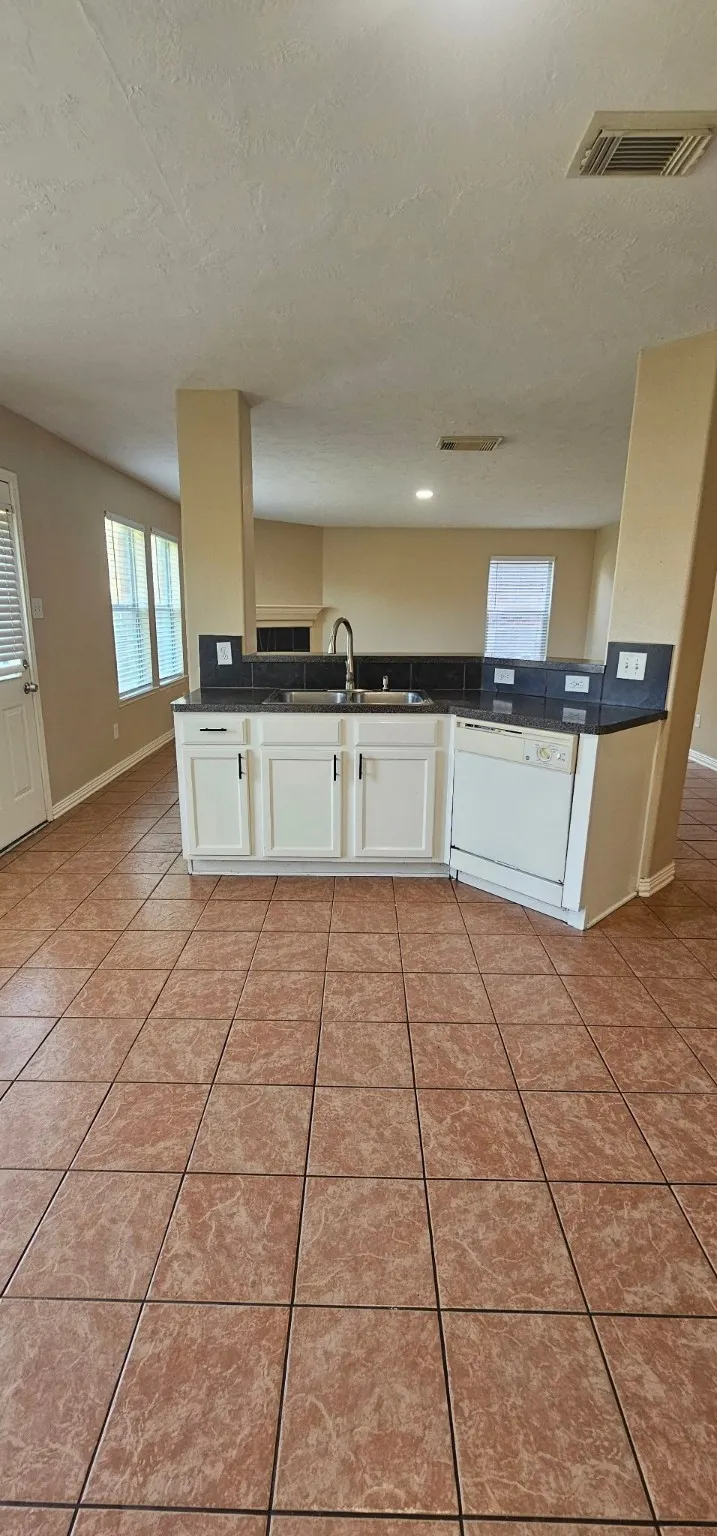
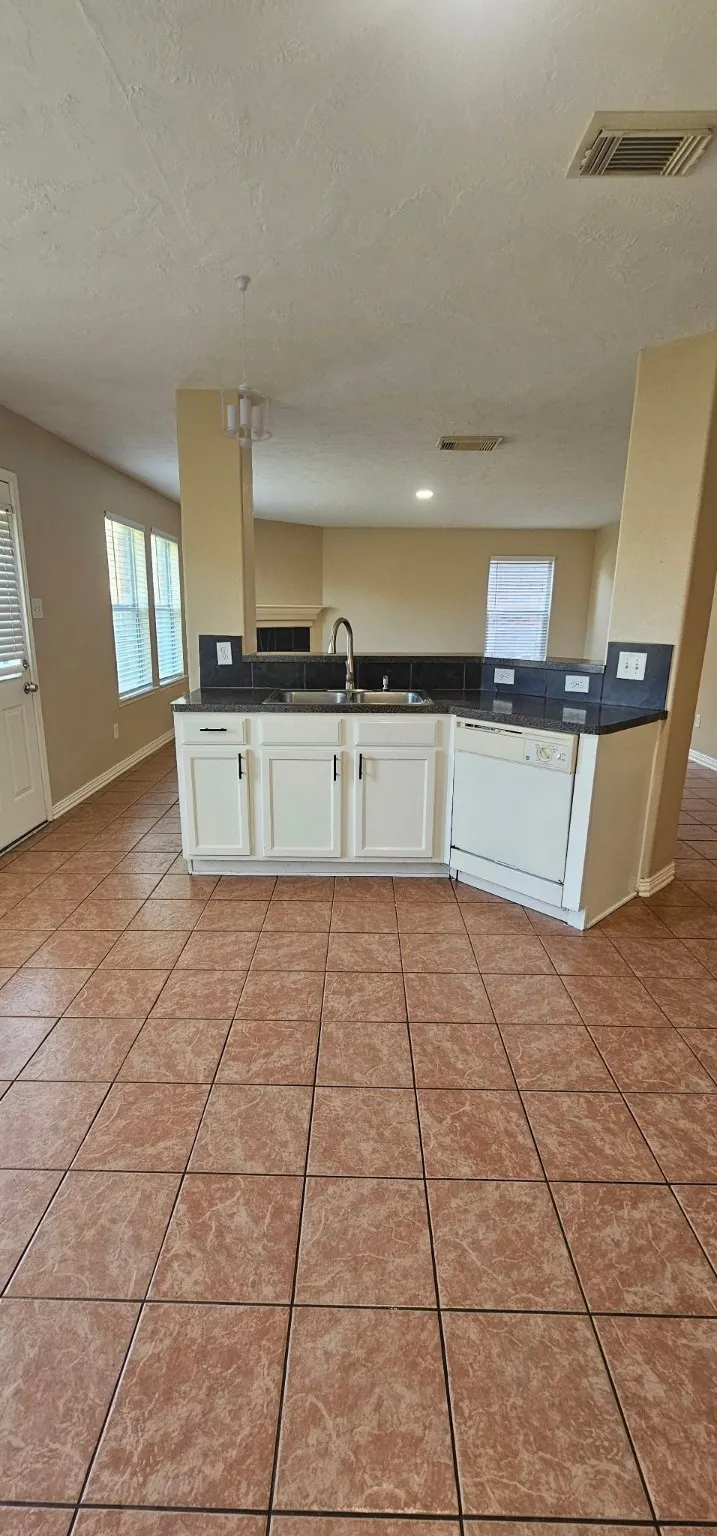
+ pendant light [217,273,274,451]
